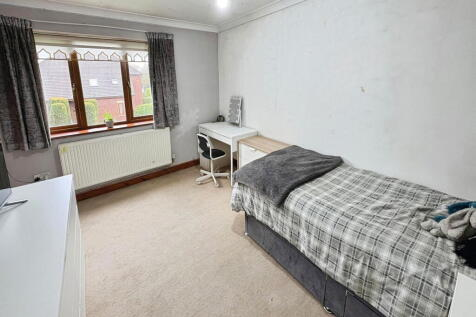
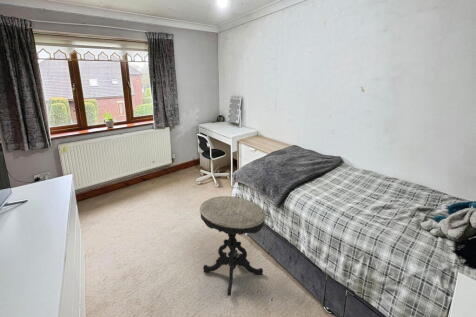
+ side table [199,195,267,297]
